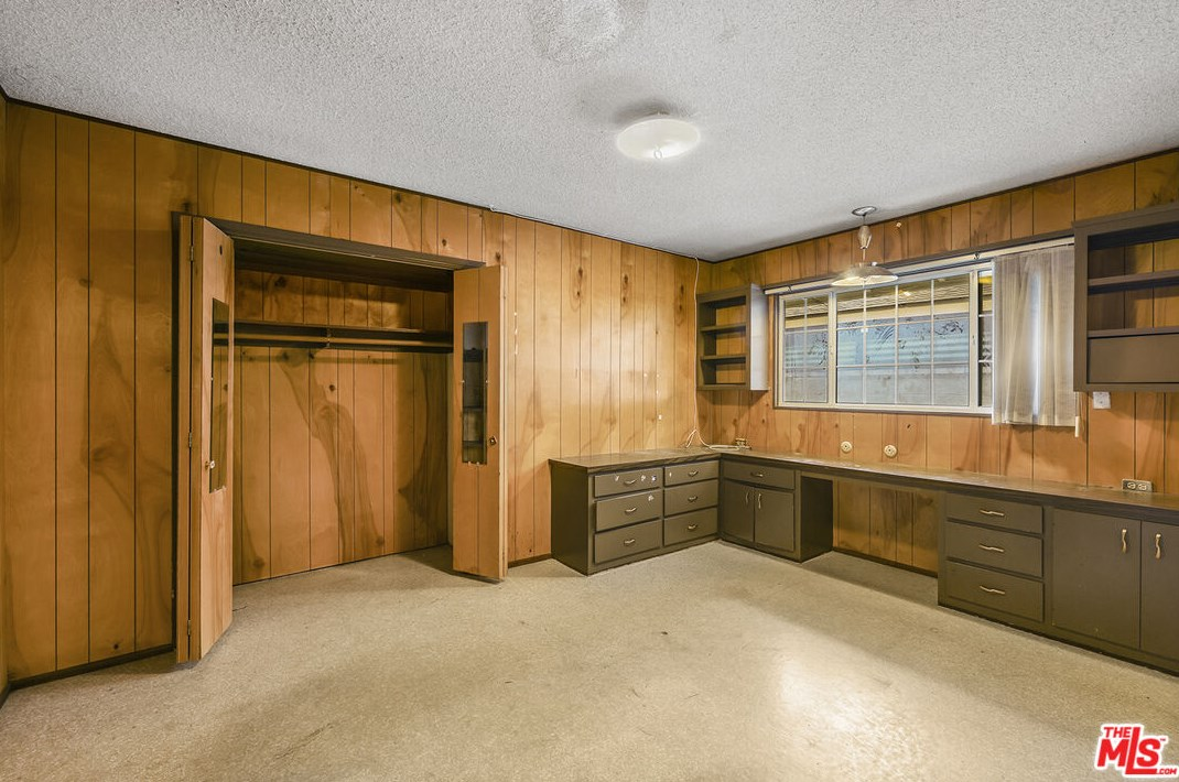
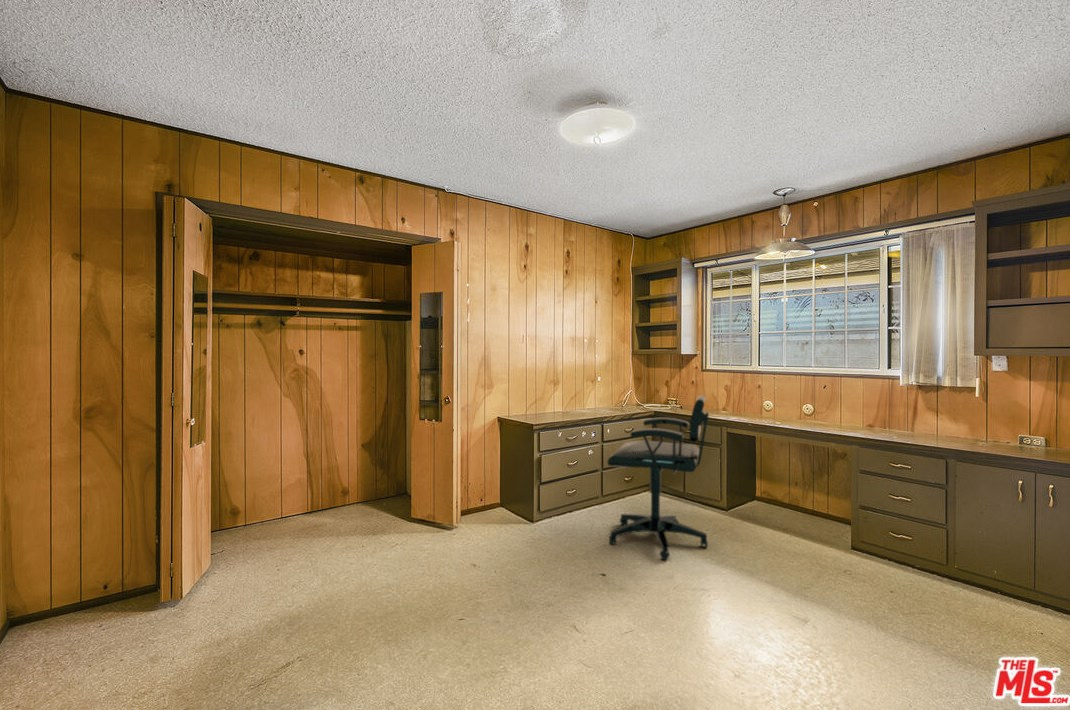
+ office chair [607,394,710,561]
